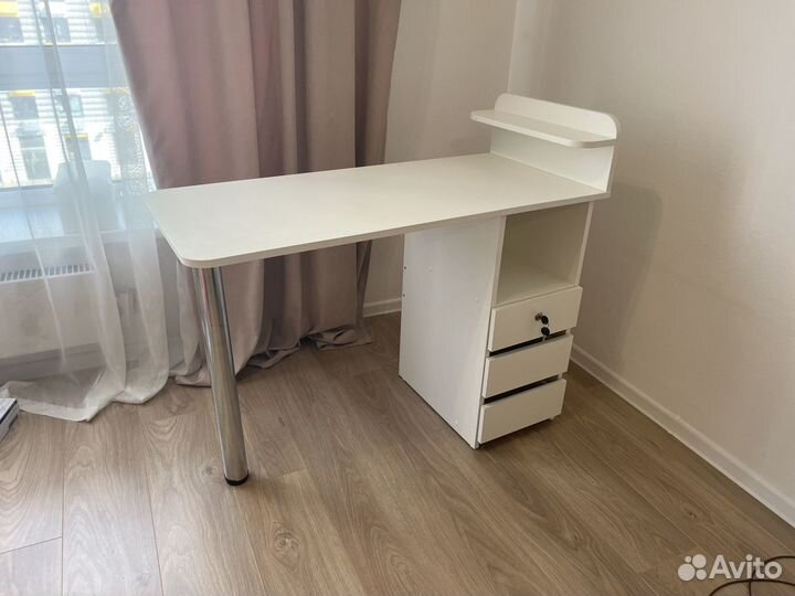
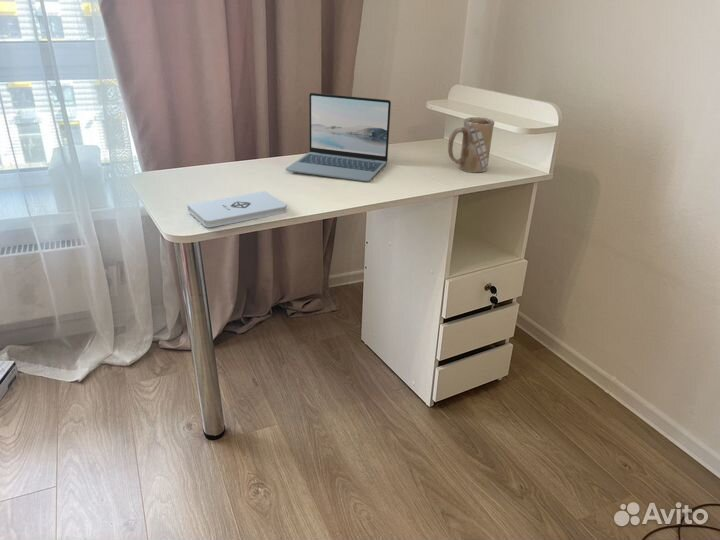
+ mug [447,116,495,173]
+ notepad [186,190,287,228]
+ laptop [285,92,392,183]
